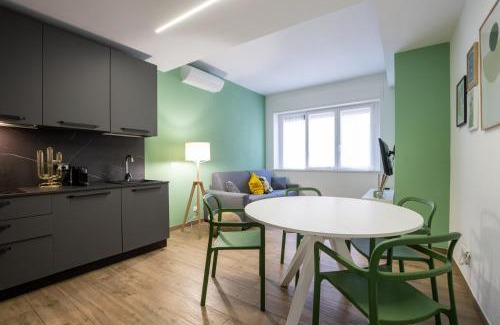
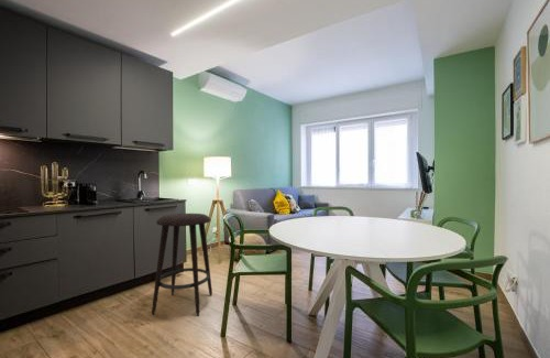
+ stool [151,213,213,317]
